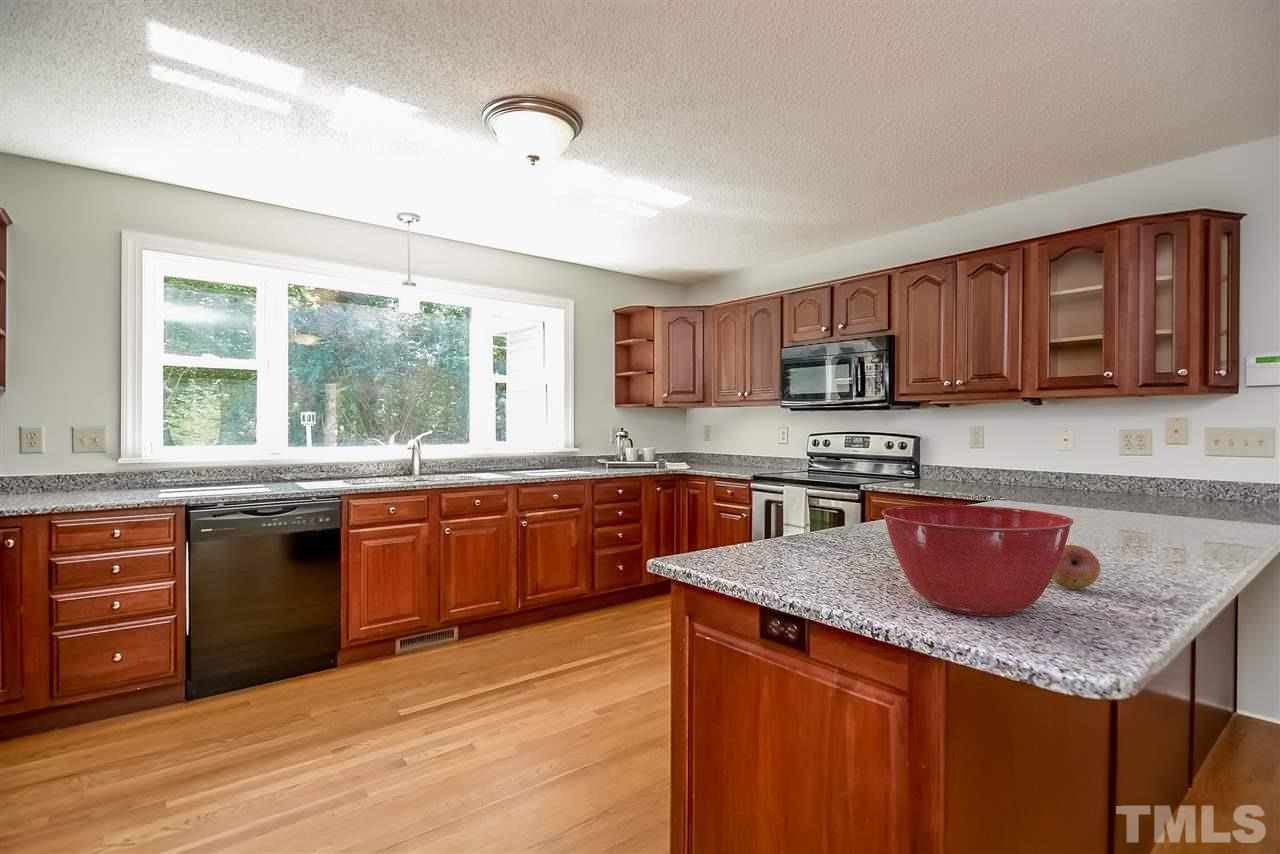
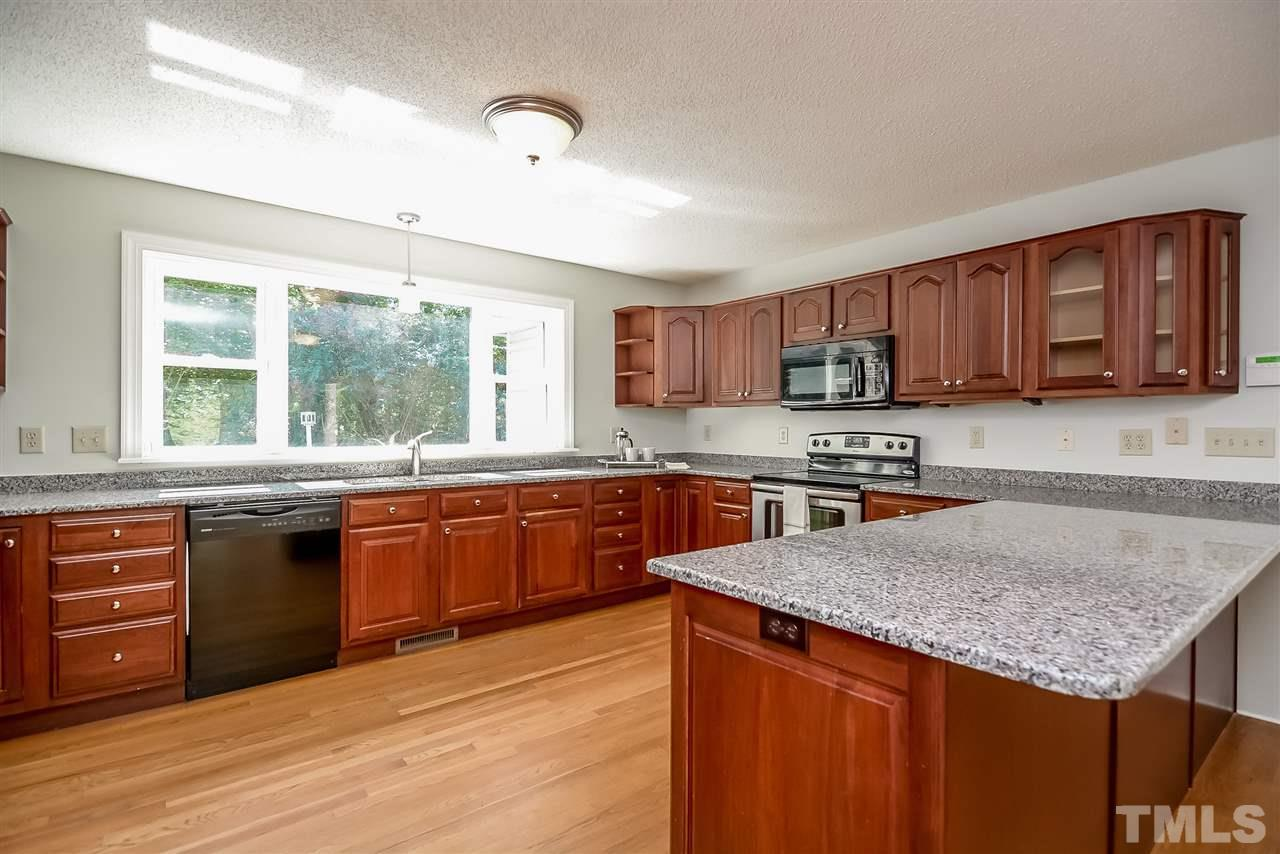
- fruit [1051,544,1101,590]
- mixing bowl [881,504,1075,617]
